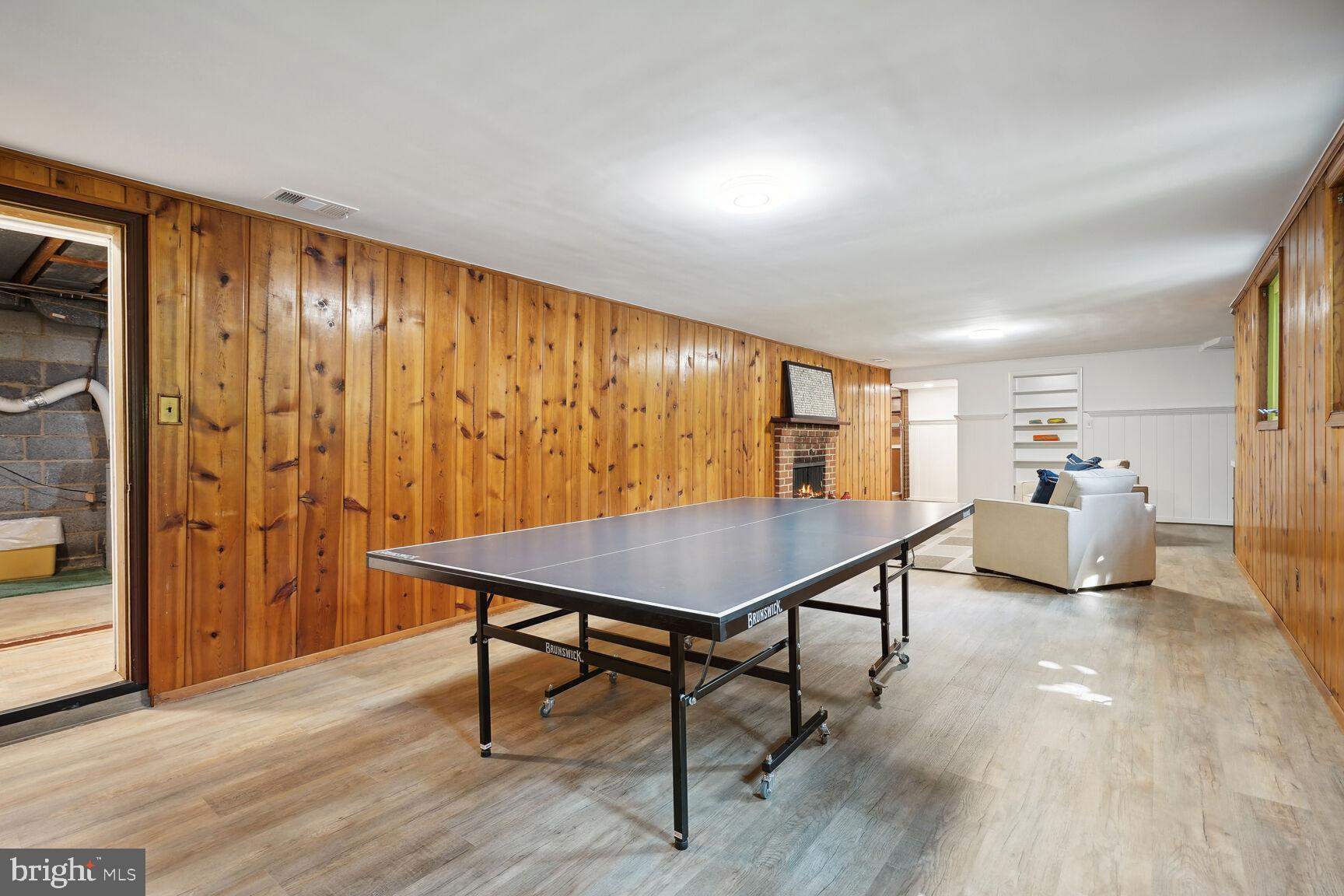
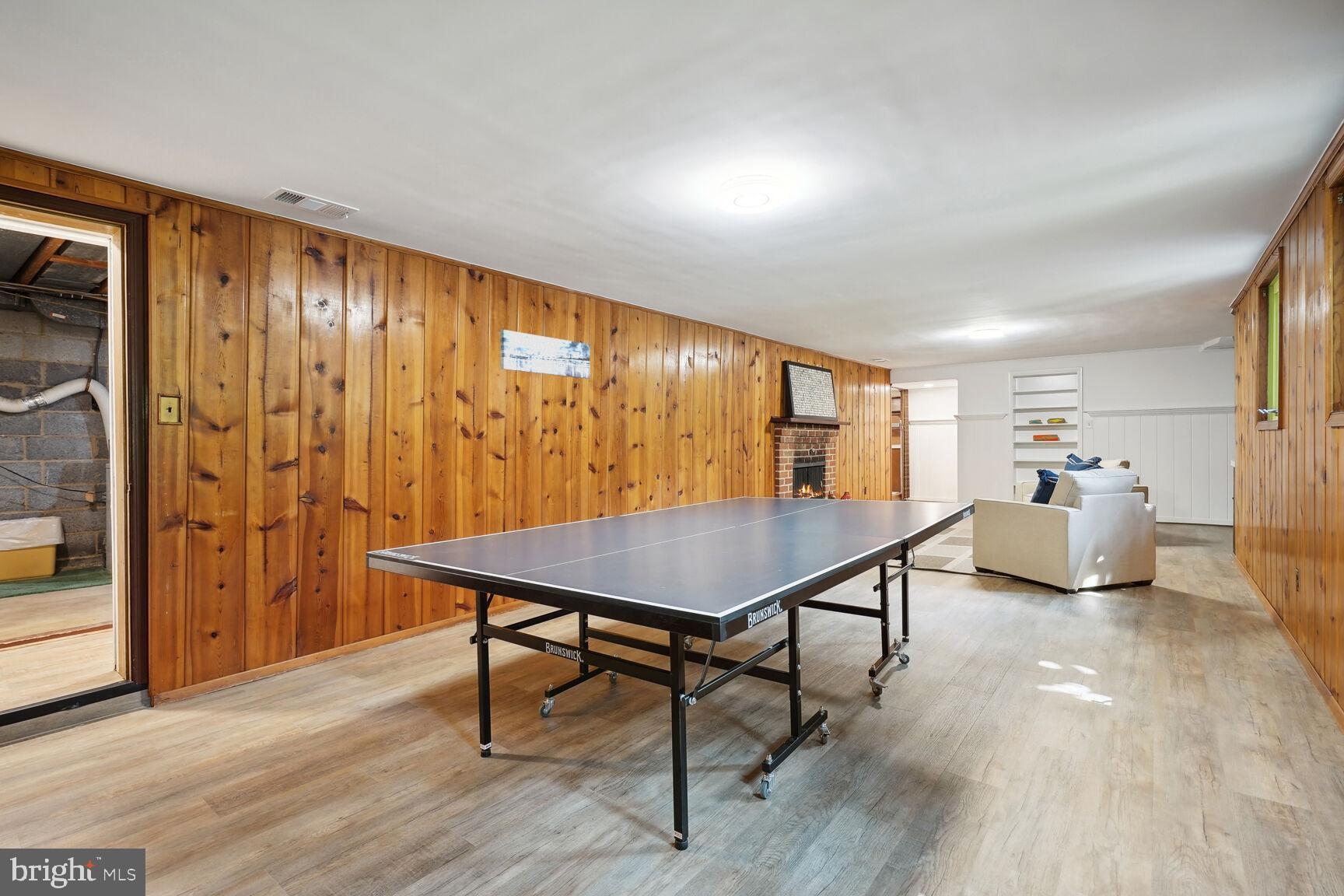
+ wall art [499,329,591,380]
